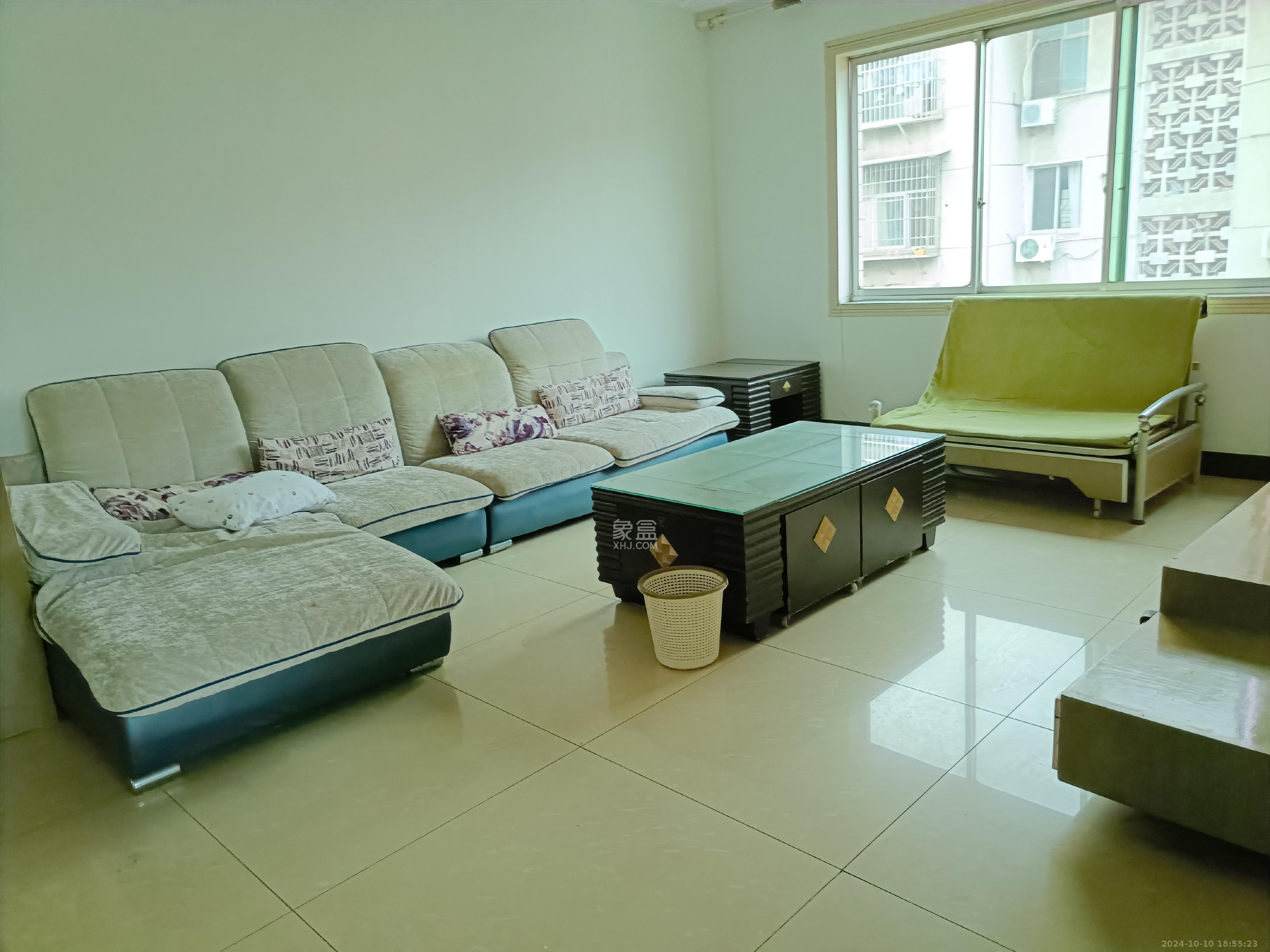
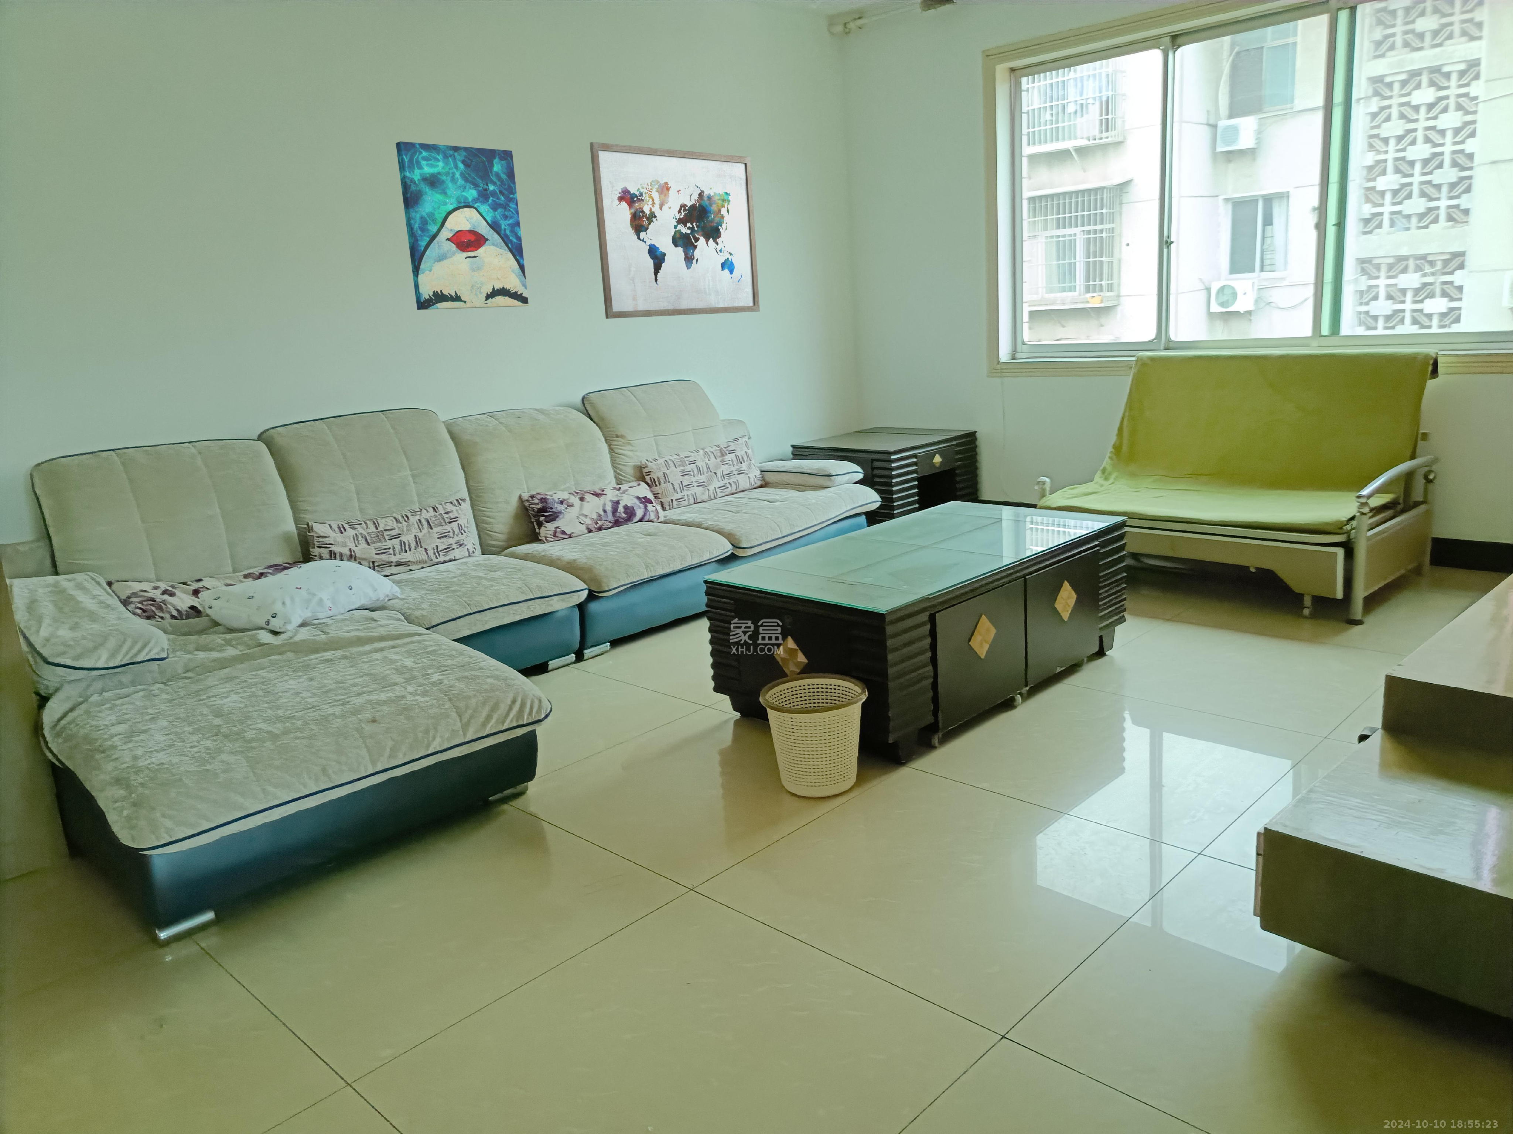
+ wall art [590,142,760,319]
+ wall art [396,141,529,311]
